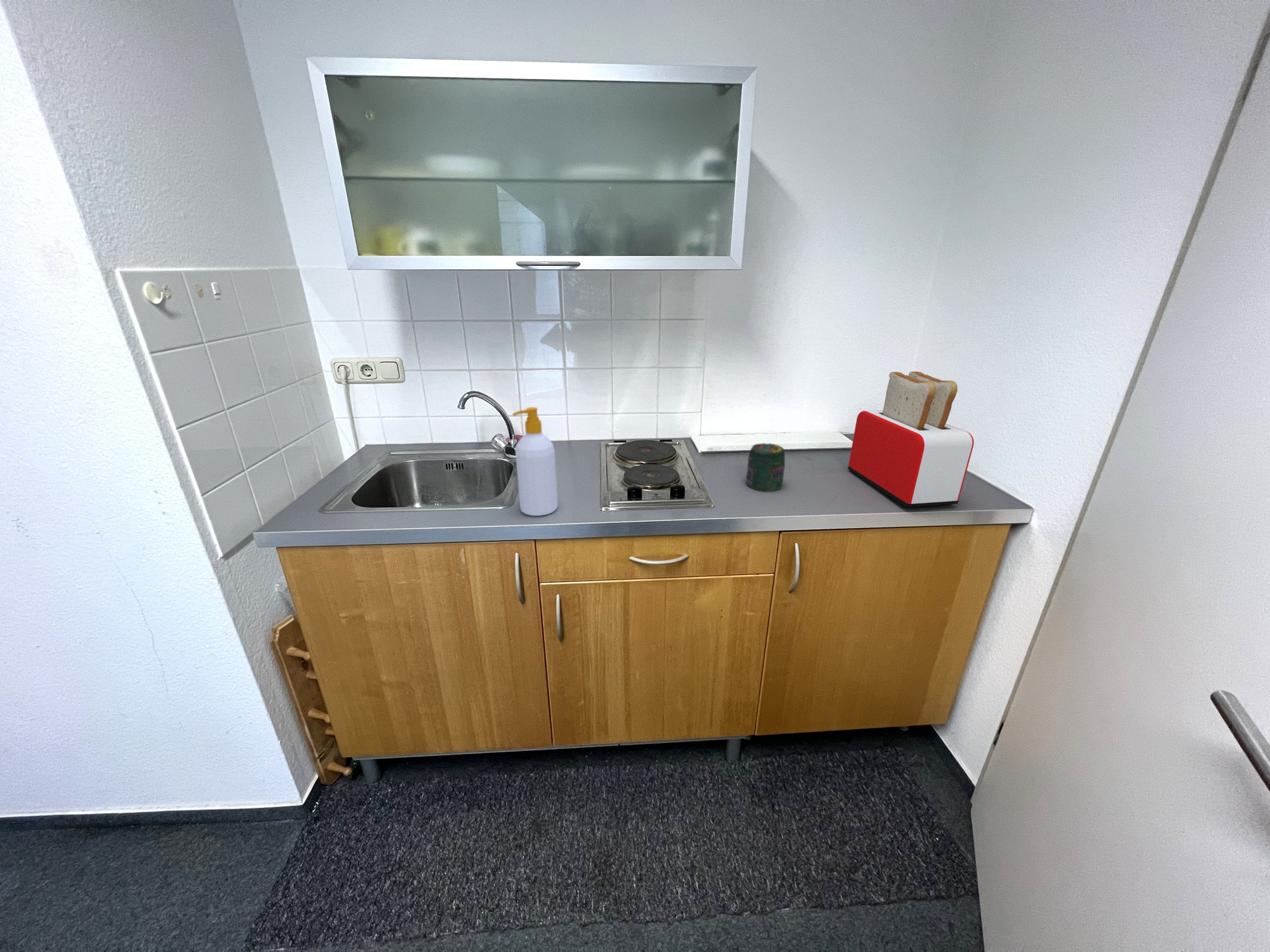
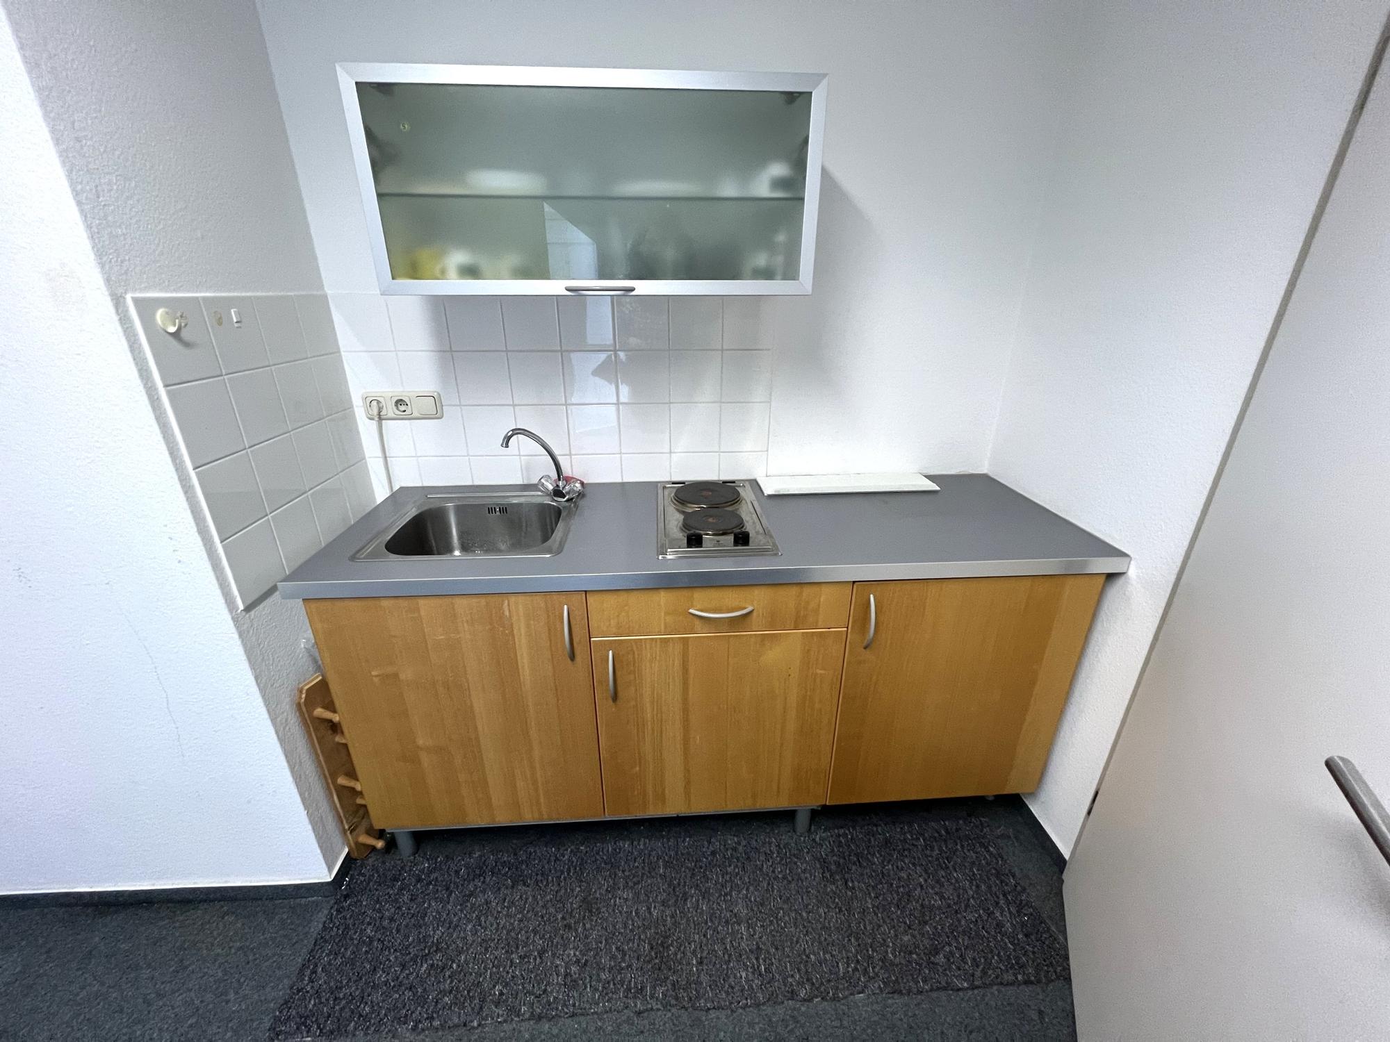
- jar [745,442,785,493]
- soap bottle [512,406,559,517]
- toaster [848,371,975,508]
